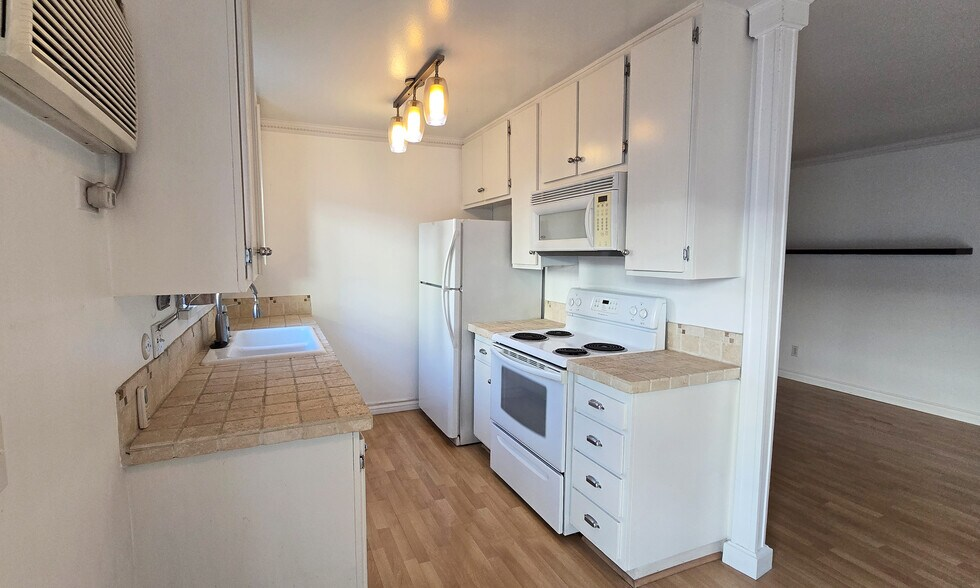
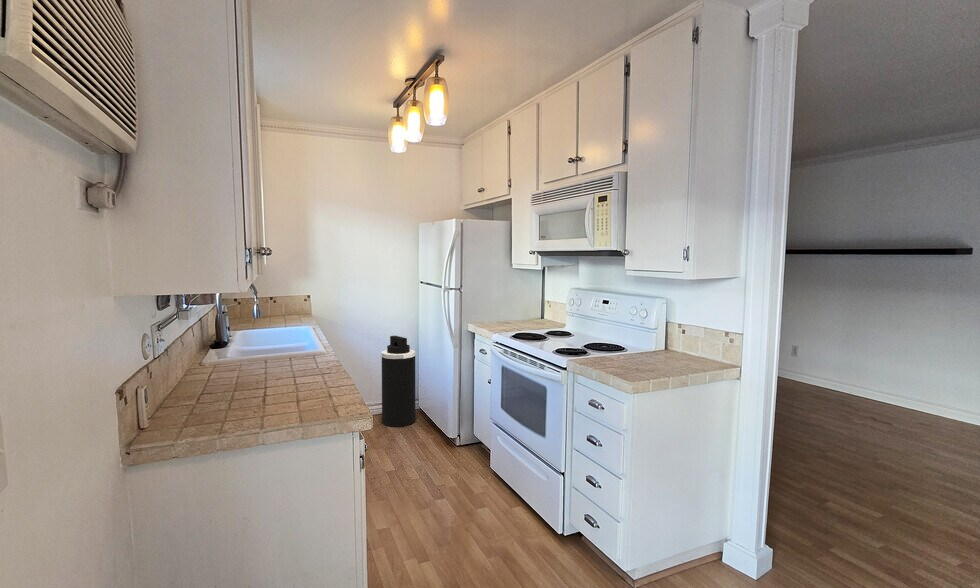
+ trash can [380,335,416,428]
